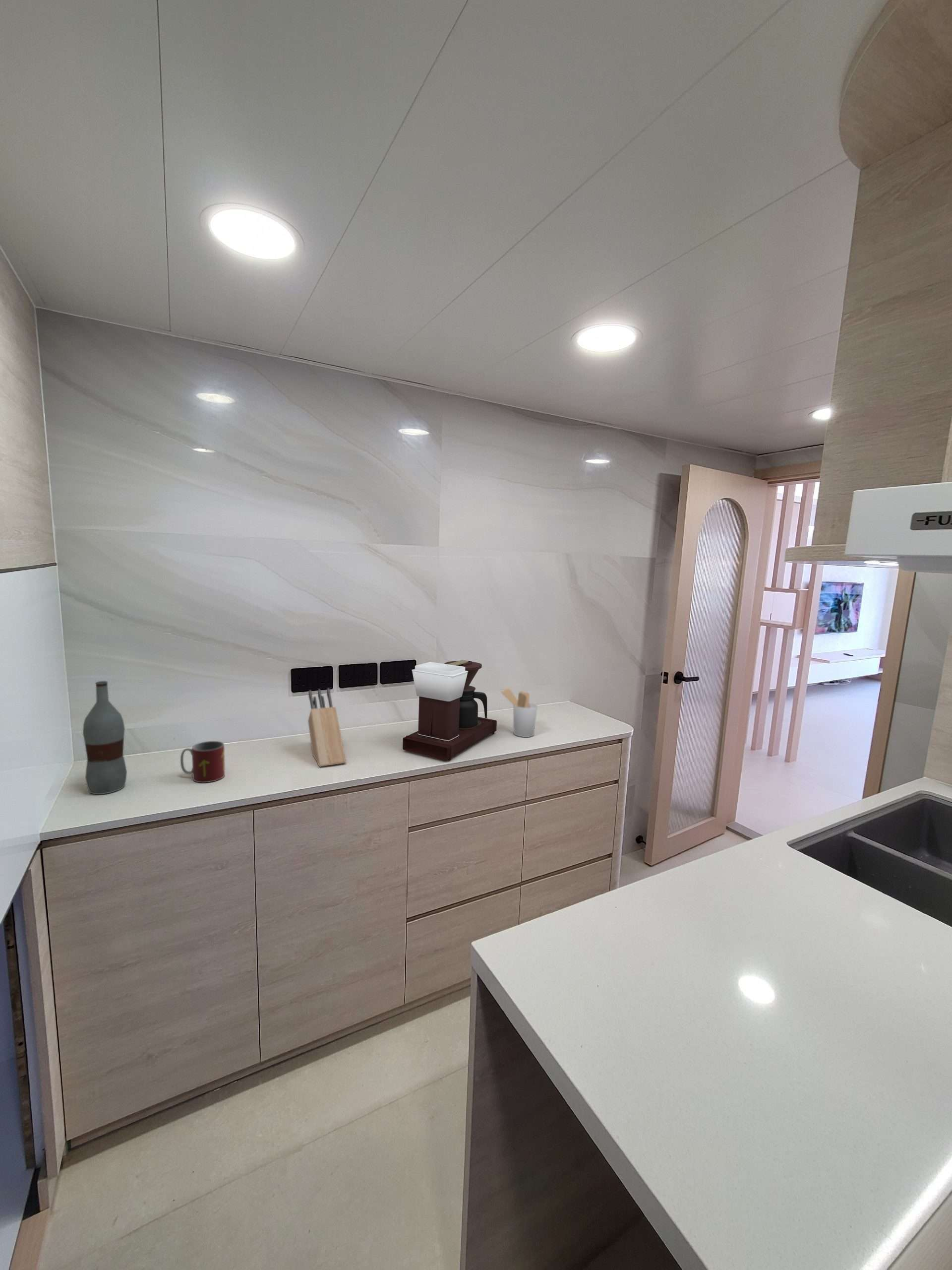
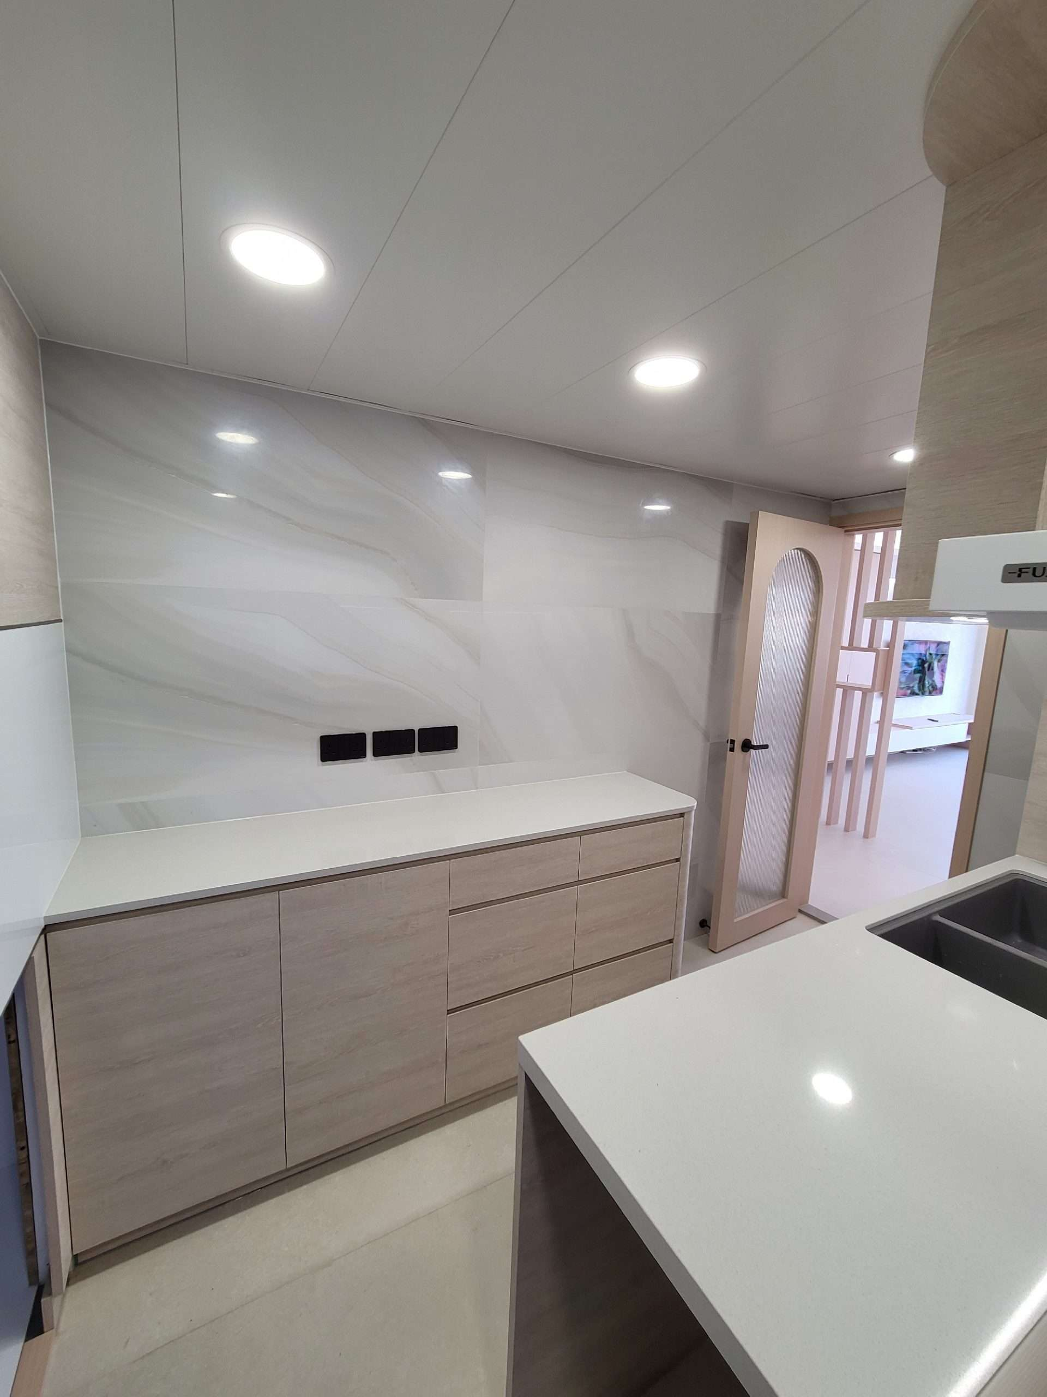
- utensil holder [500,688,538,738]
- bottle [82,681,127,795]
- mug [180,741,225,783]
- coffee maker [402,660,497,761]
- knife block [307,688,347,767]
